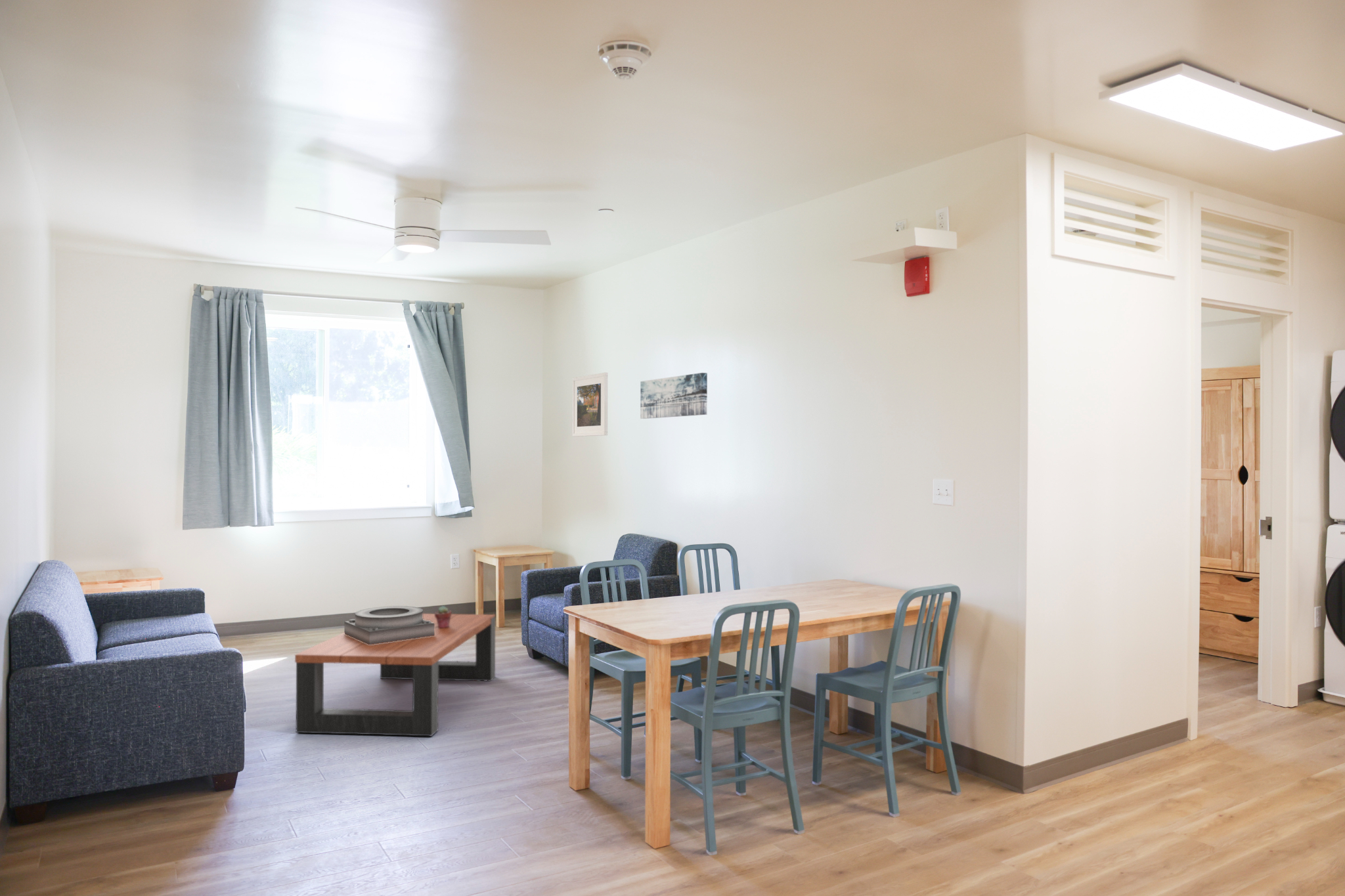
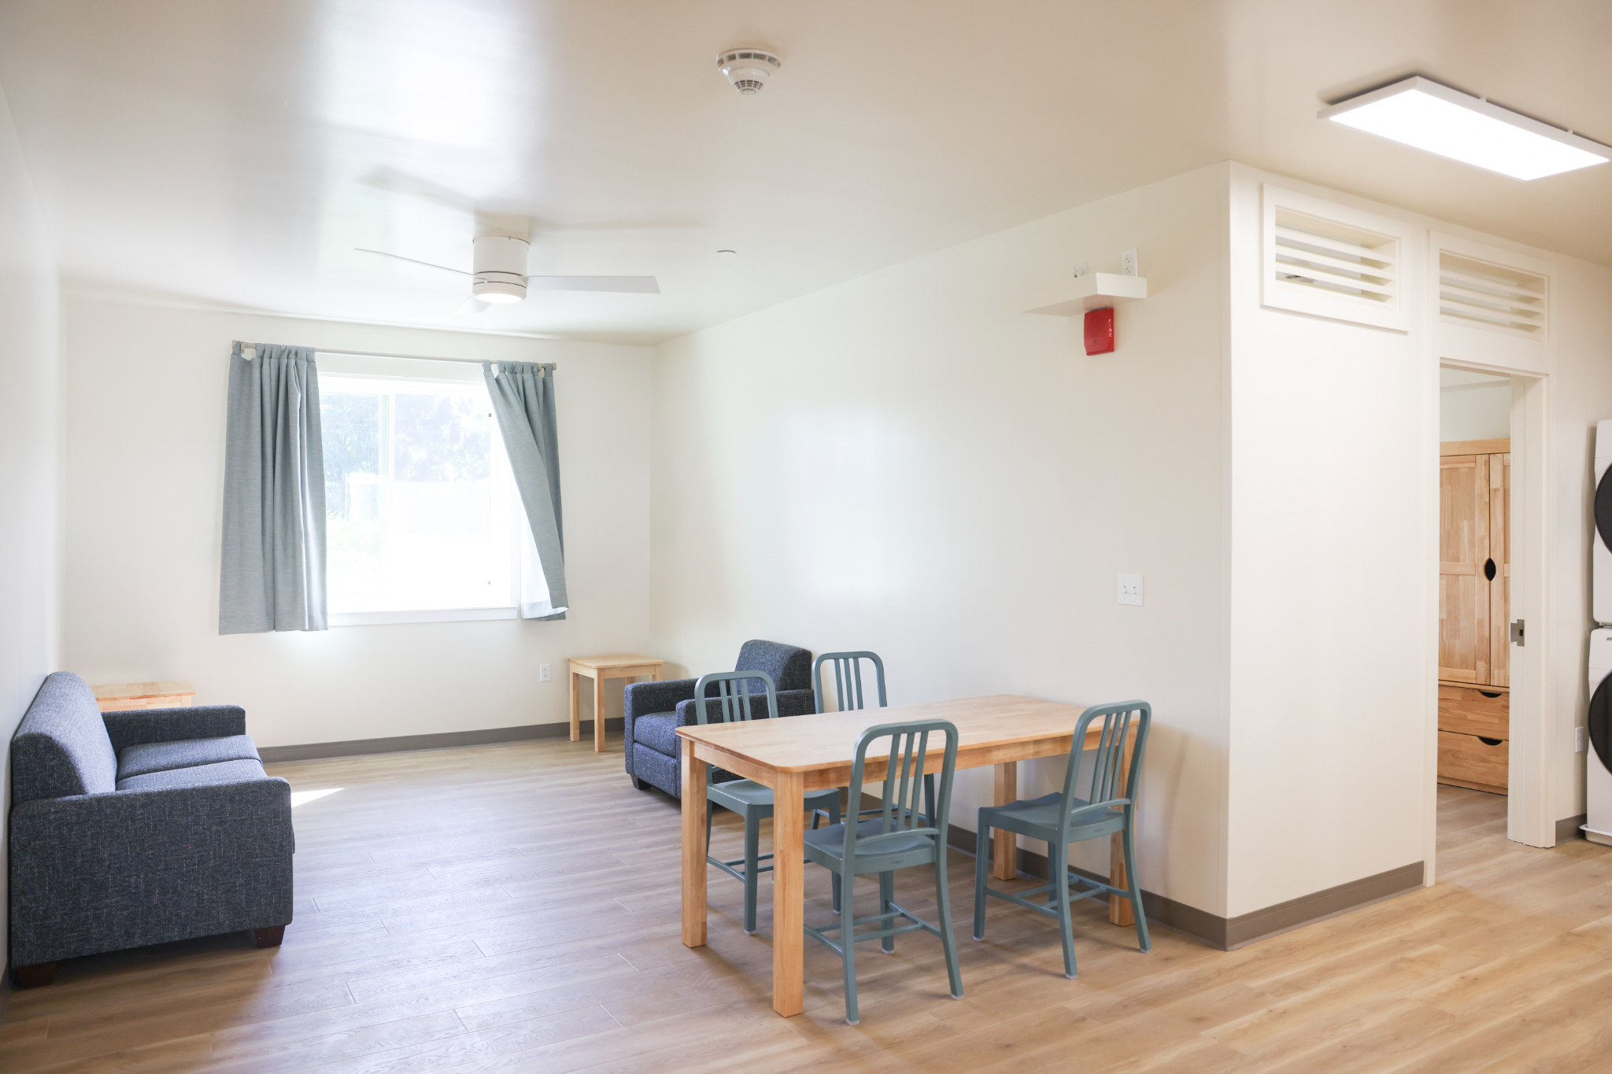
- coffee table [294,613,496,737]
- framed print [572,372,608,437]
- decorative bowl [343,605,435,645]
- wall art [640,372,708,419]
- potted succulent [434,605,452,628]
